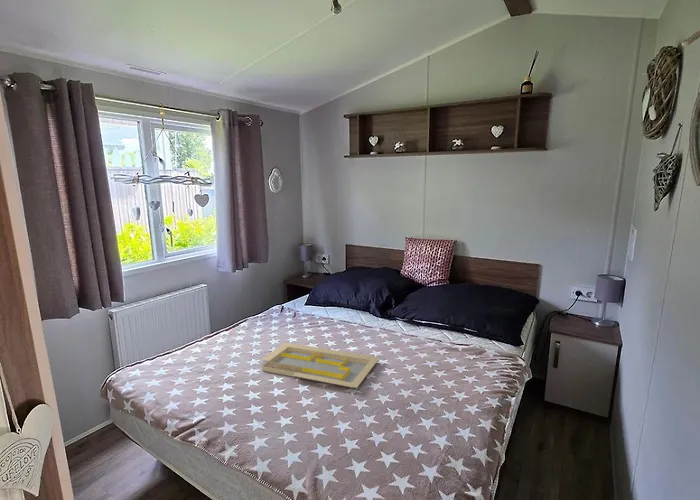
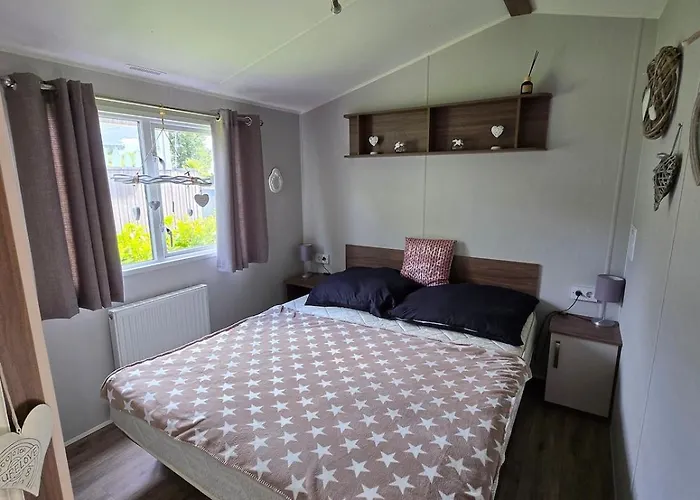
- serving tray [260,342,381,389]
